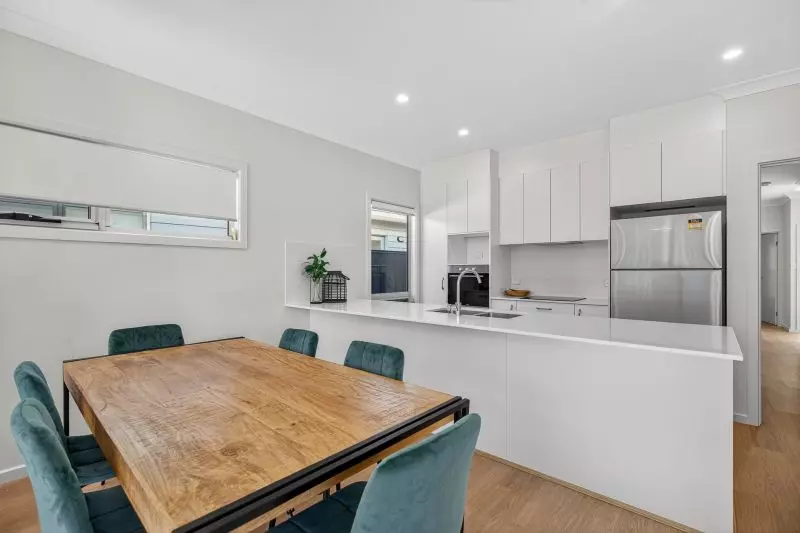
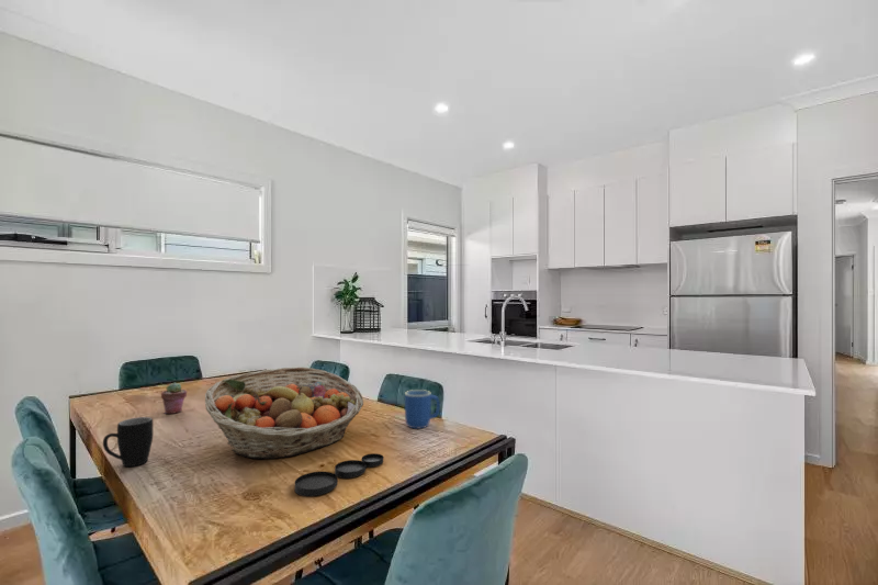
+ mug [404,389,441,429]
+ potted succulent [160,382,188,415]
+ fruit basket [204,365,364,460]
+ plate [294,452,384,497]
+ mug [102,416,154,468]
